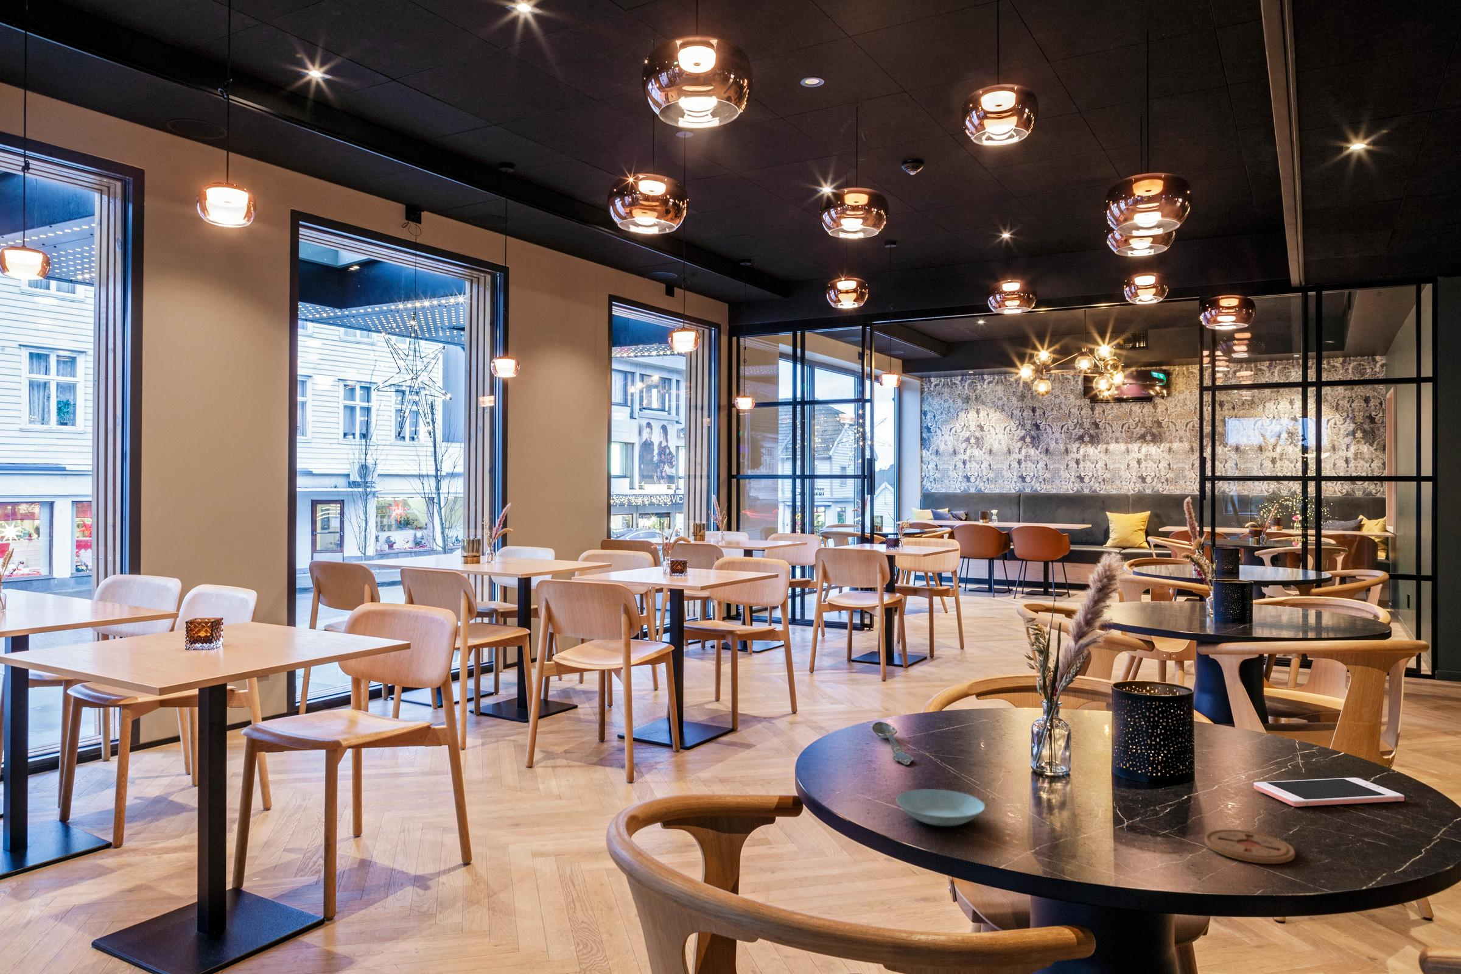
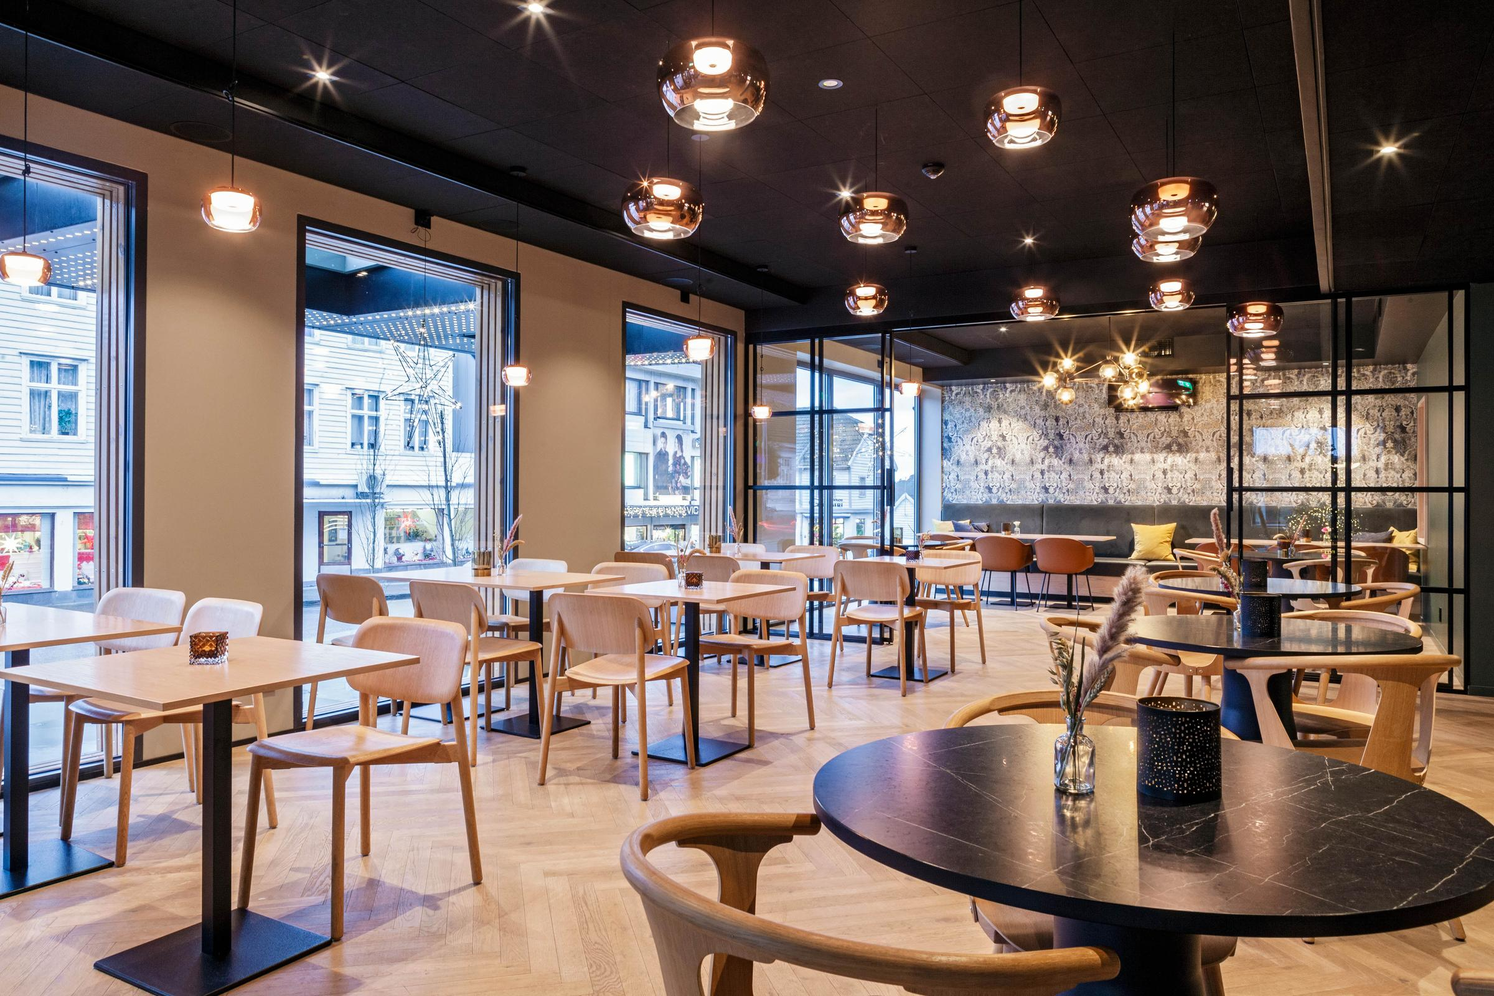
- spoon [871,722,914,765]
- coaster [1204,828,1296,864]
- cell phone [1253,777,1404,808]
- saucer [896,788,986,826]
